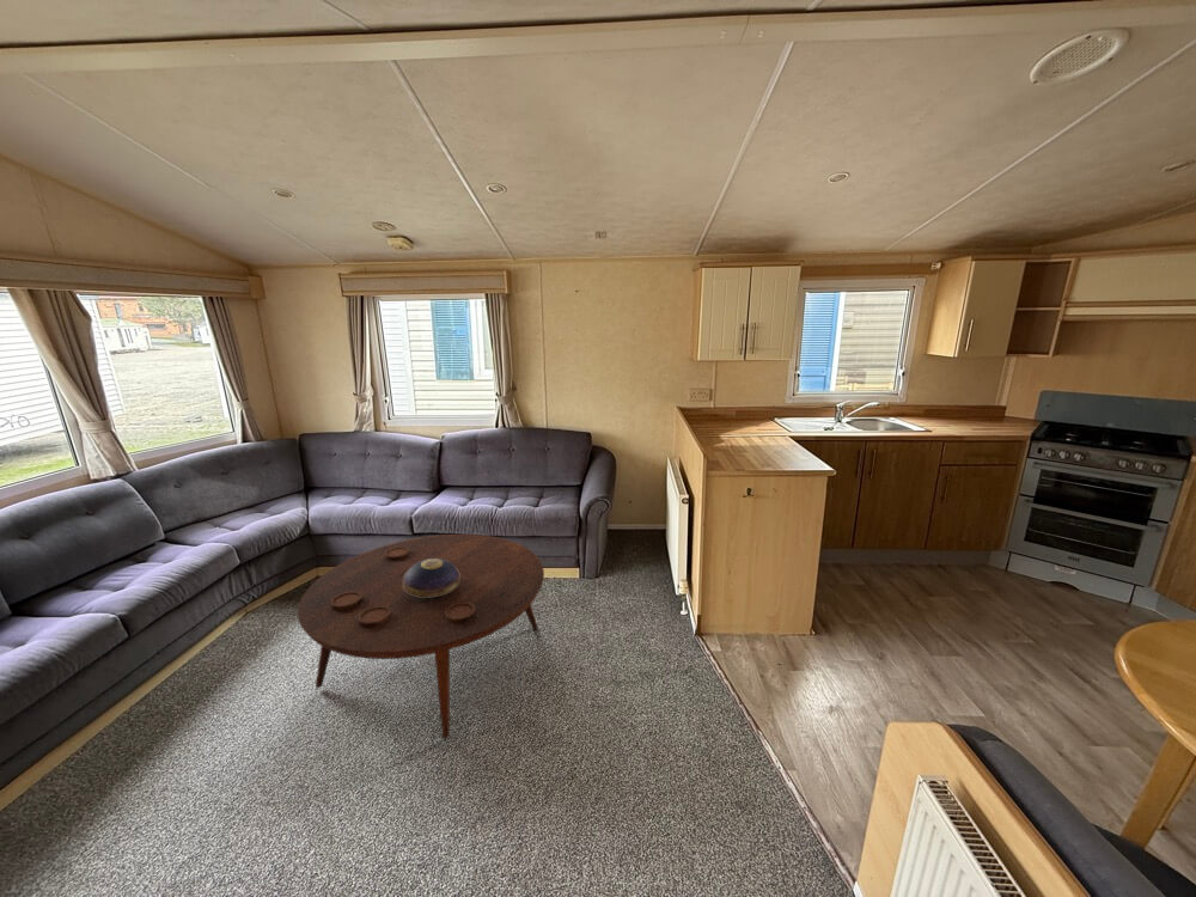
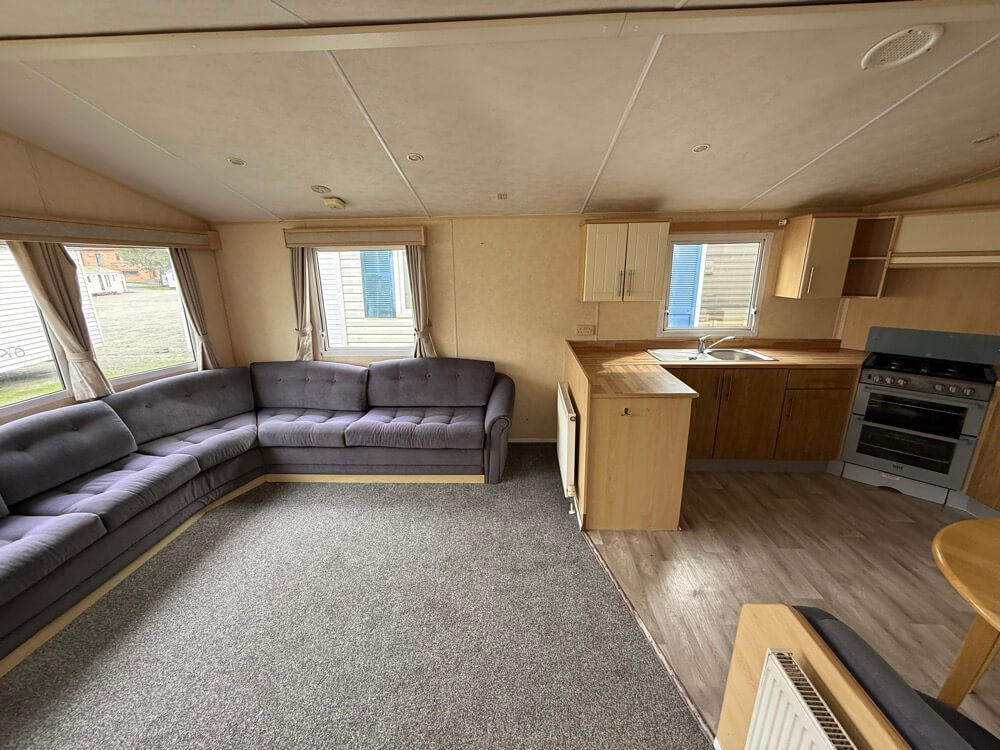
- coffee table [297,533,545,740]
- decorative bowl [403,559,459,597]
